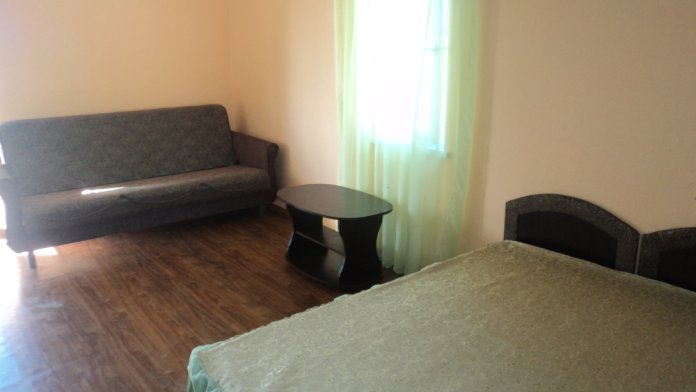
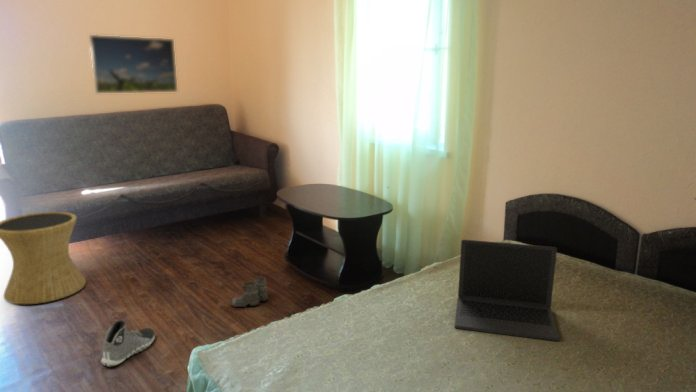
+ laptop [454,239,560,342]
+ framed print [88,34,178,94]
+ side table [0,211,87,305]
+ boots [231,275,271,309]
+ sneaker [100,319,156,368]
